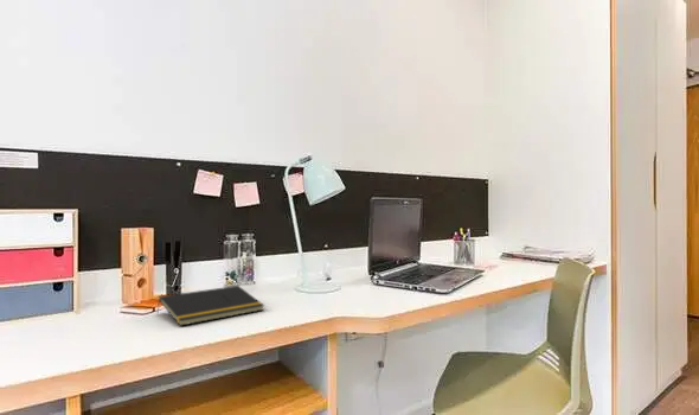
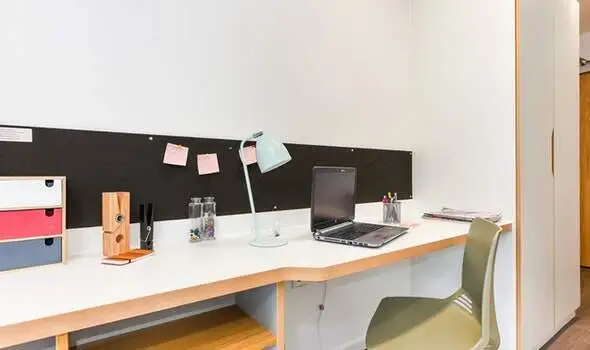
- notepad [155,285,265,327]
